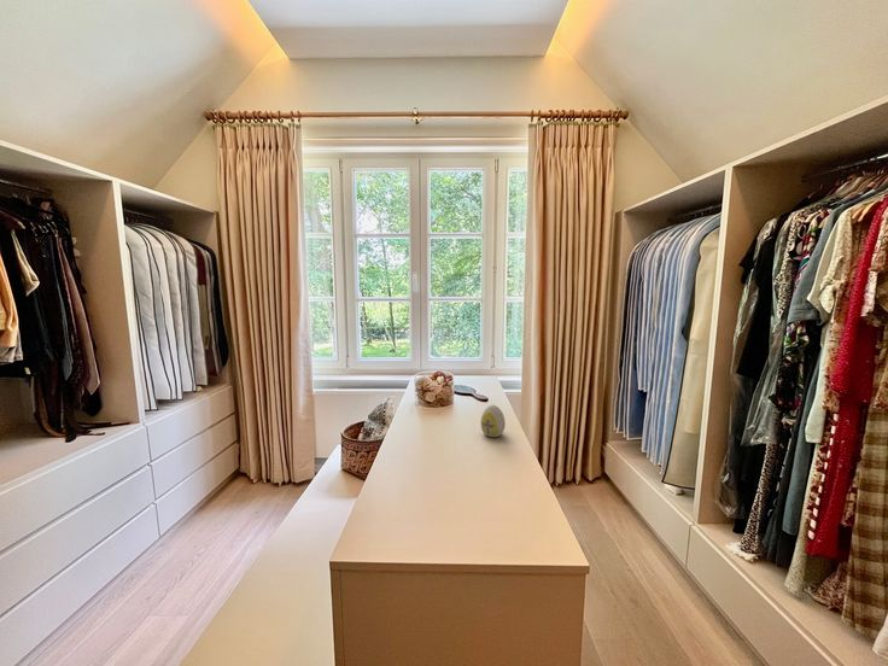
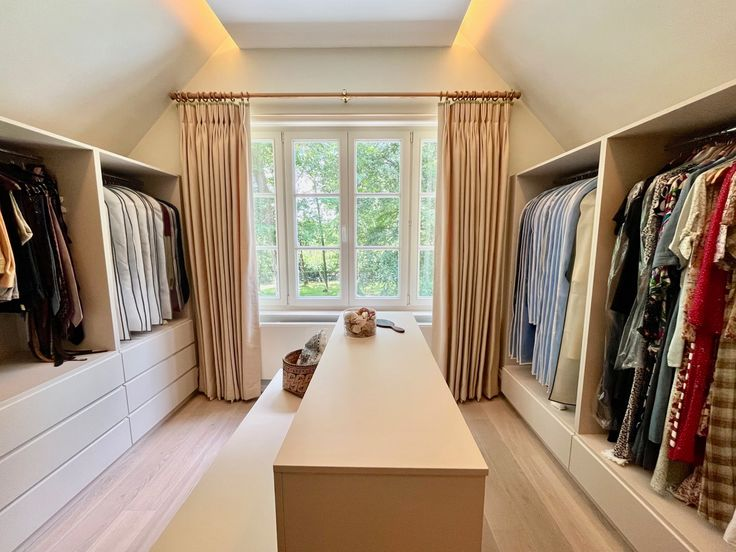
- decorative egg [479,404,507,438]
